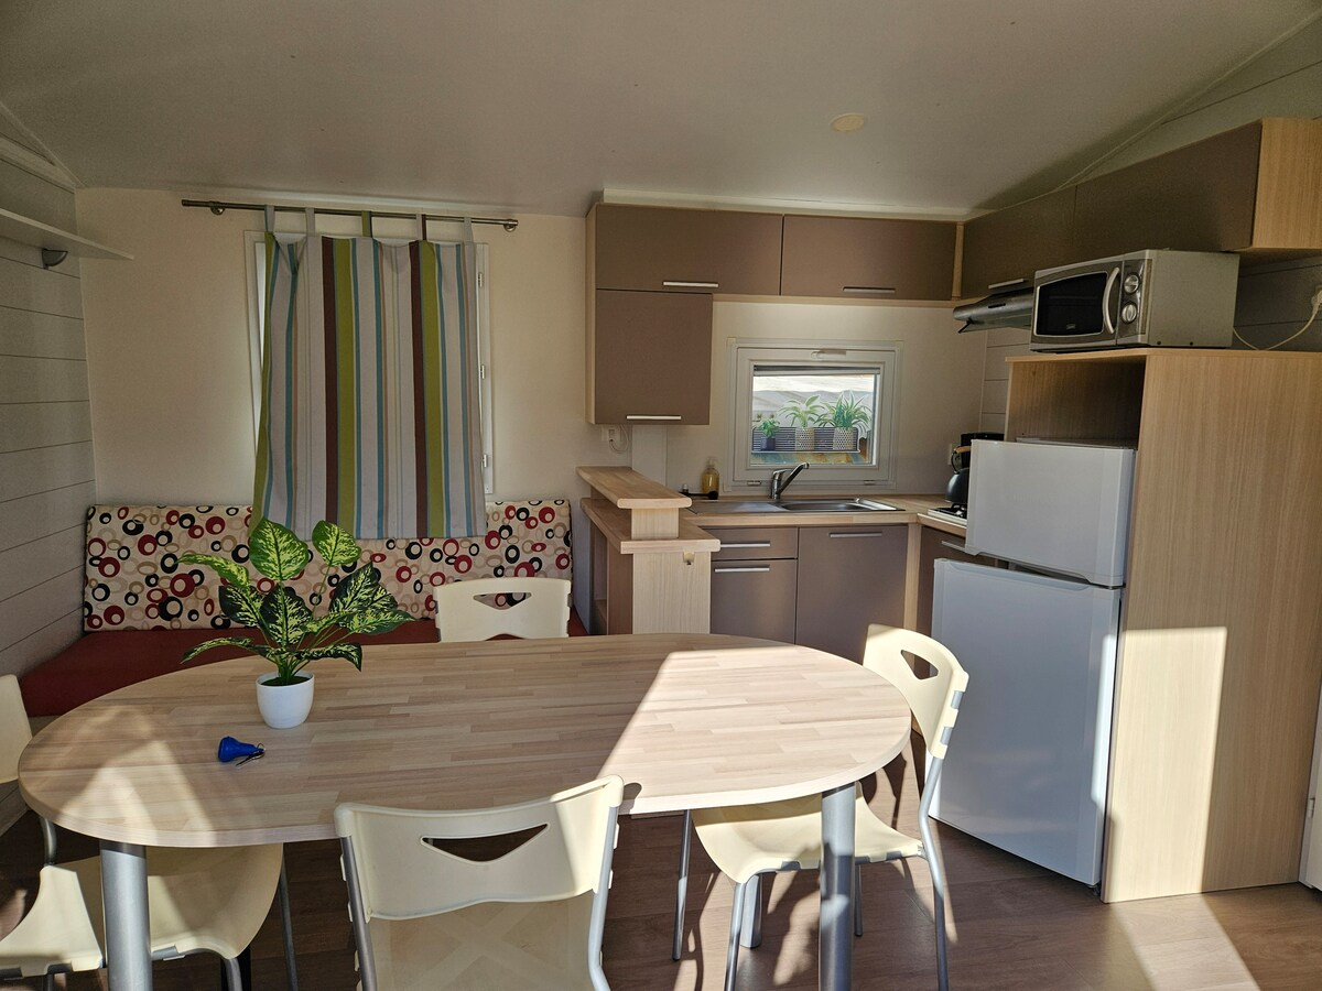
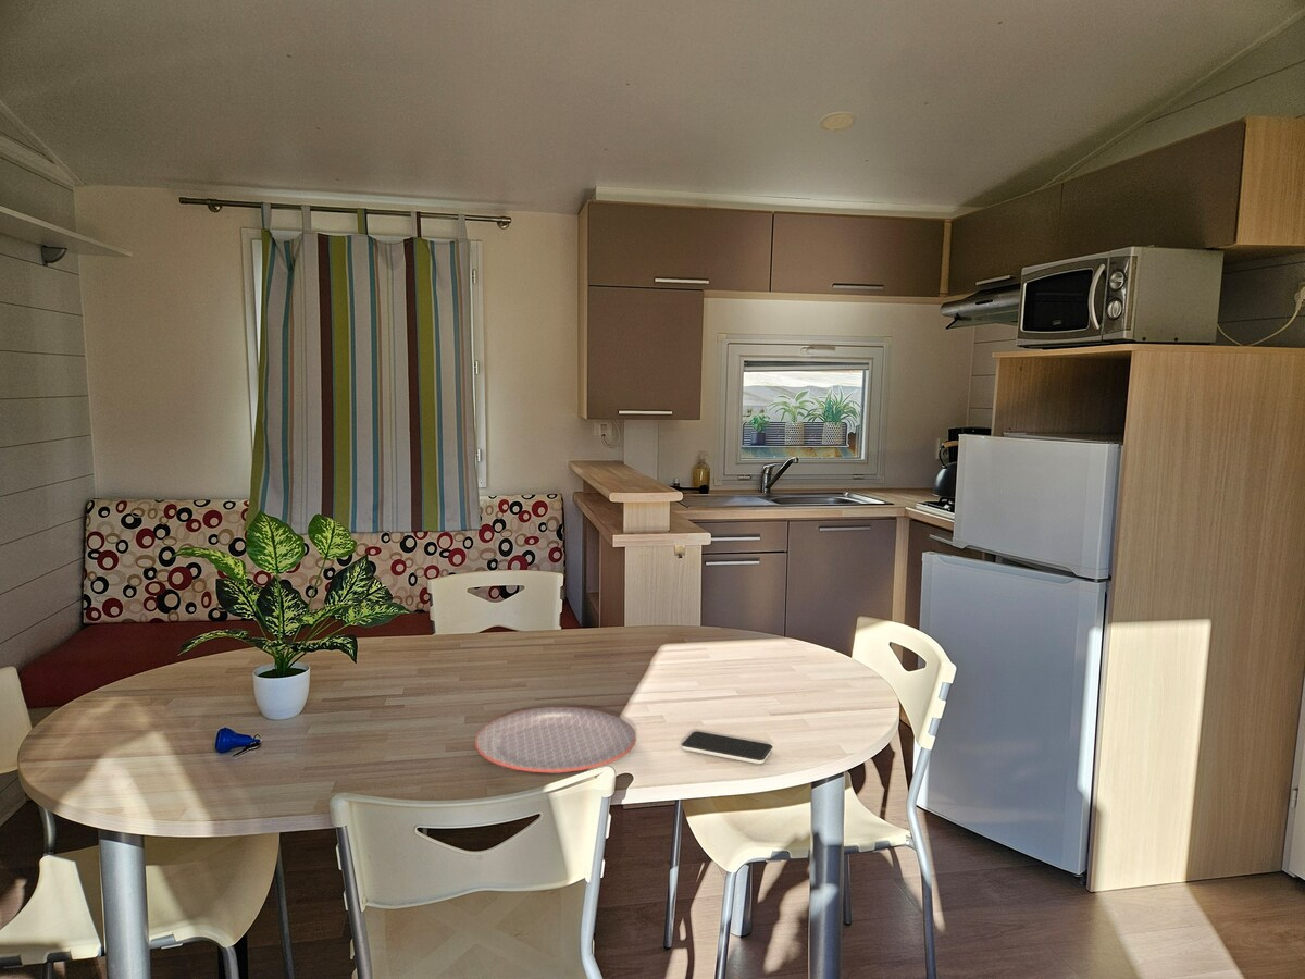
+ smartphone [680,730,774,765]
+ plate [474,706,637,773]
